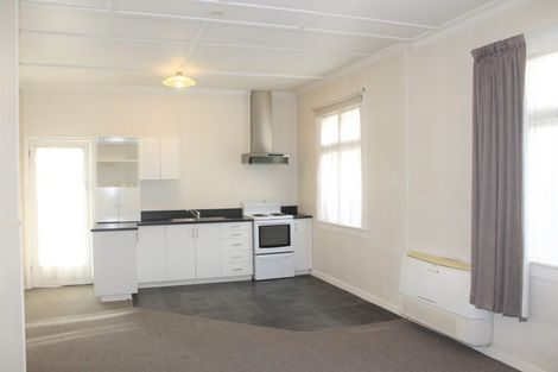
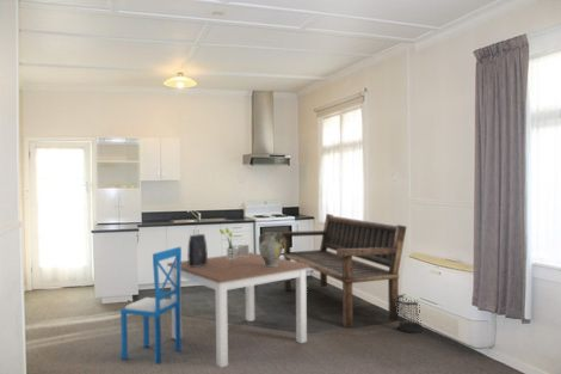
+ ceramic jug [258,231,284,268]
+ bench [278,213,407,330]
+ dining table [166,251,310,369]
+ wastebasket [394,294,423,333]
+ decorative box [186,233,209,266]
+ dining chair [119,246,183,366]
+ bouquet [218,227,249,262]
